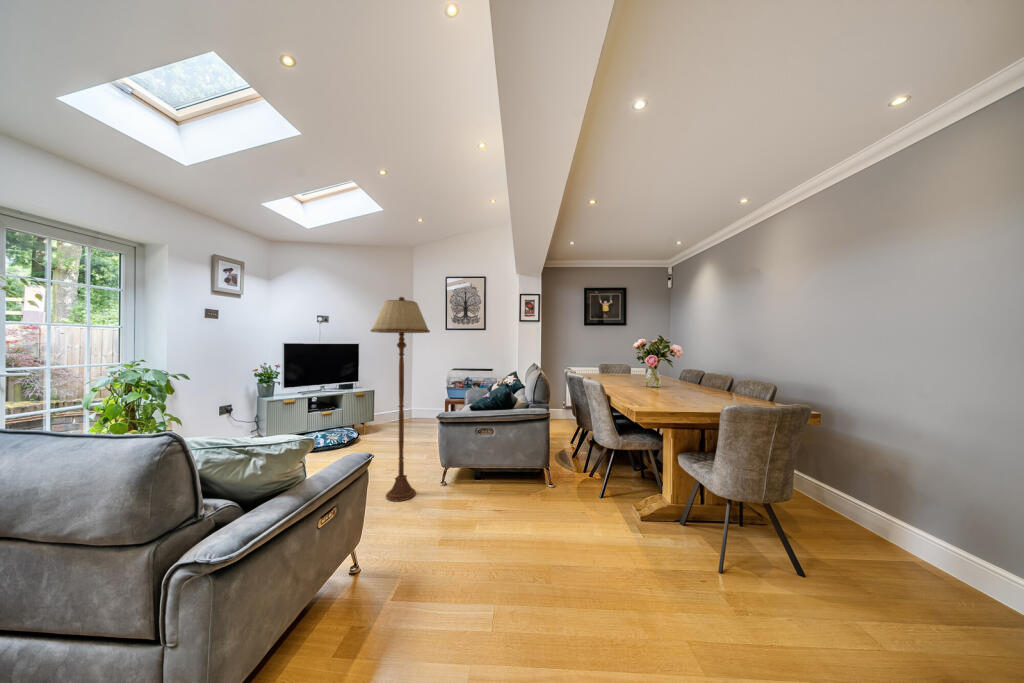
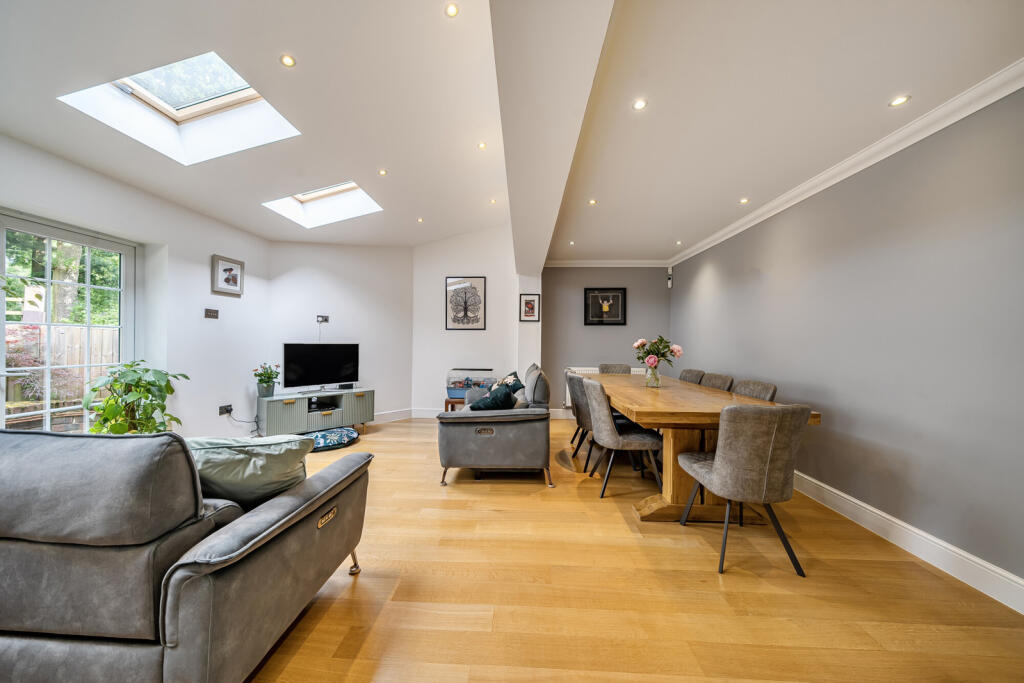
- floor lamp [370,296,431,502]
